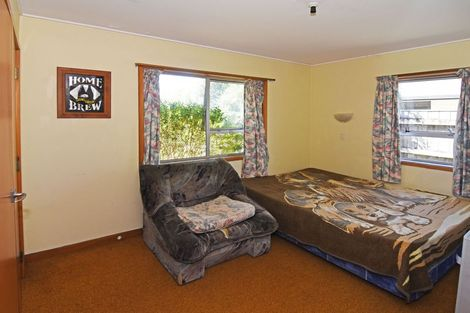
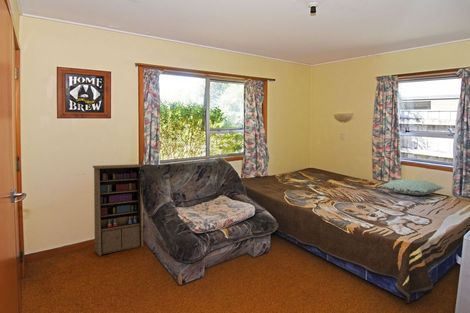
+ pillow [379,178,445,196]
+ cabinet [92,163,145,257]
